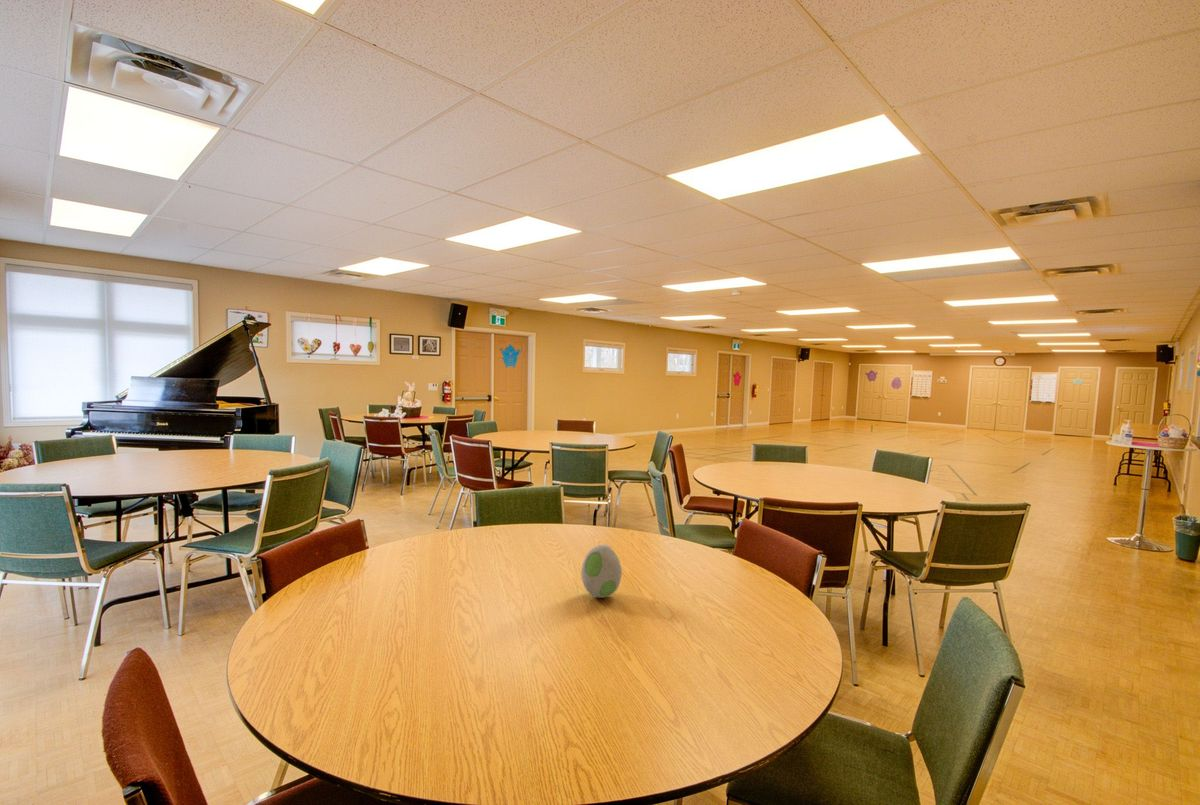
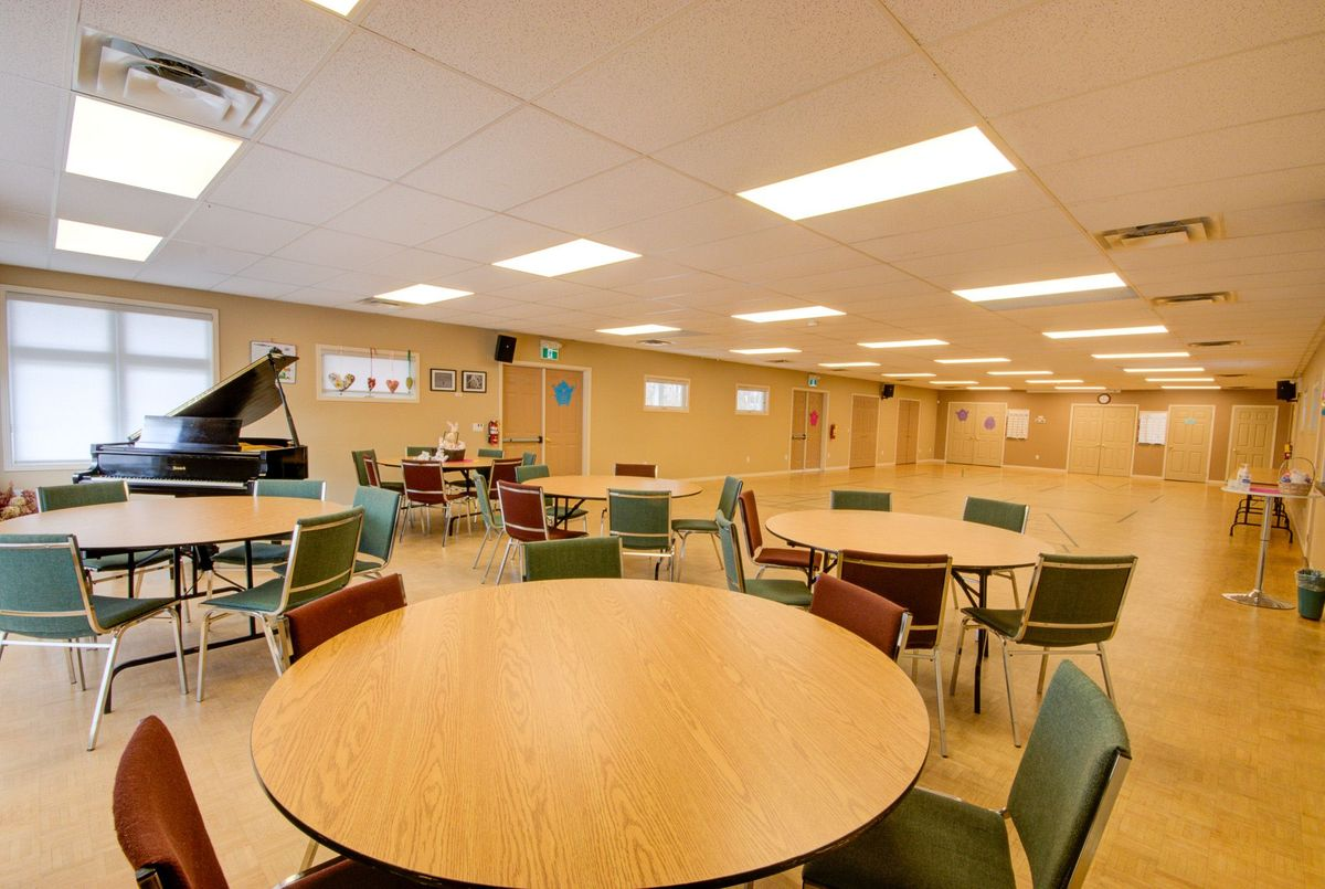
- decorative egg [580,543,623,599]
